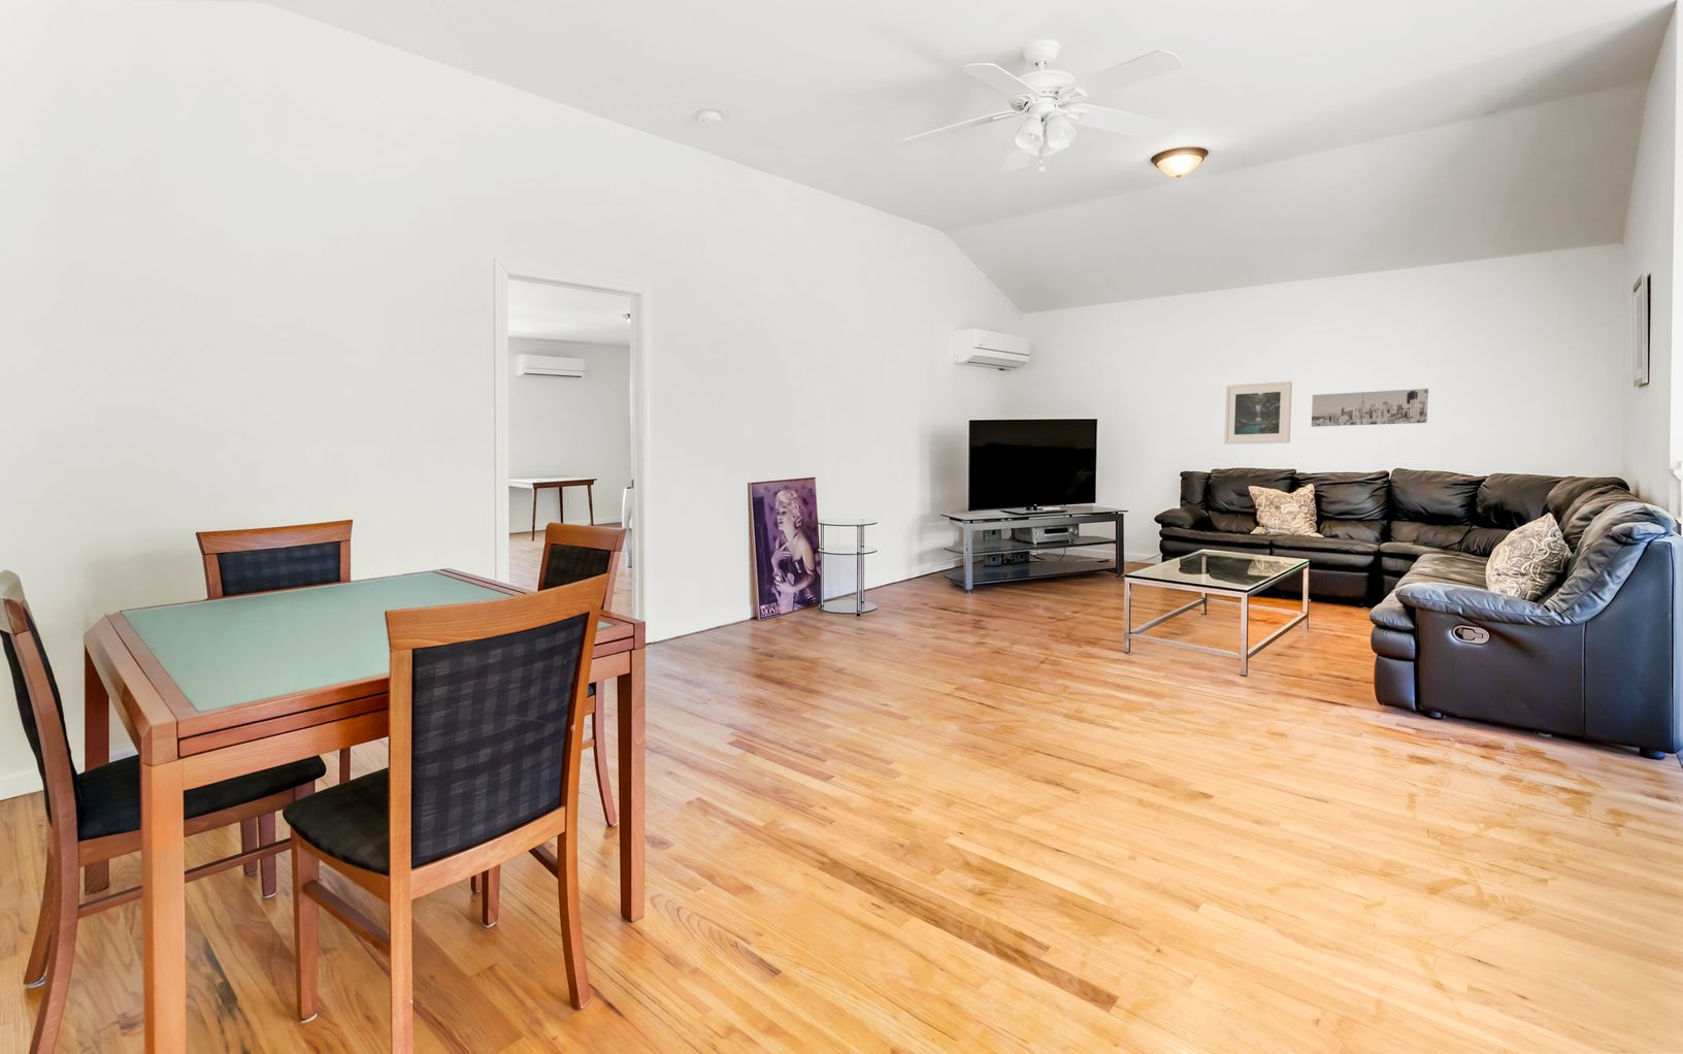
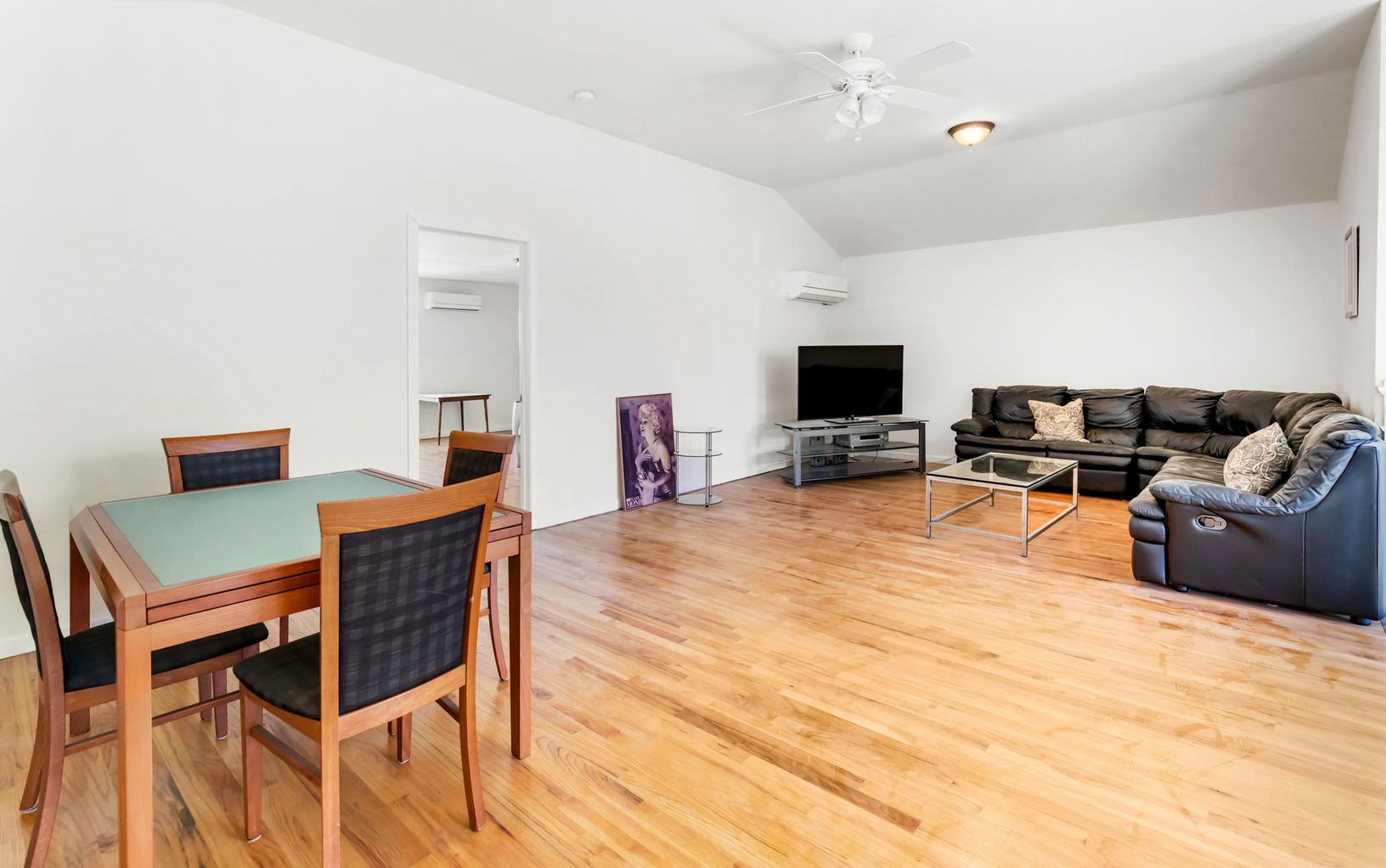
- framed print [1223,380,1293,446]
- wall art [1310,387,1429,427]
